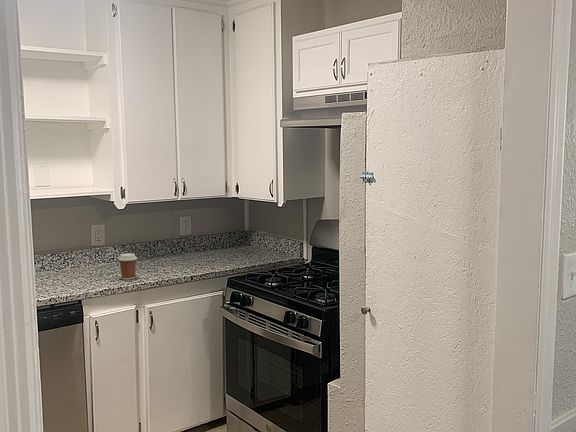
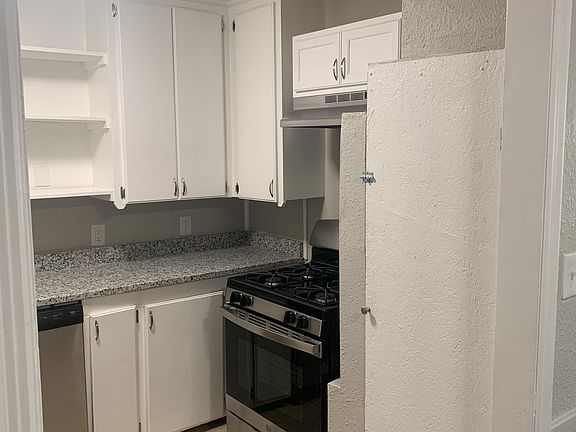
- coffee cup [117,252,138,281]
